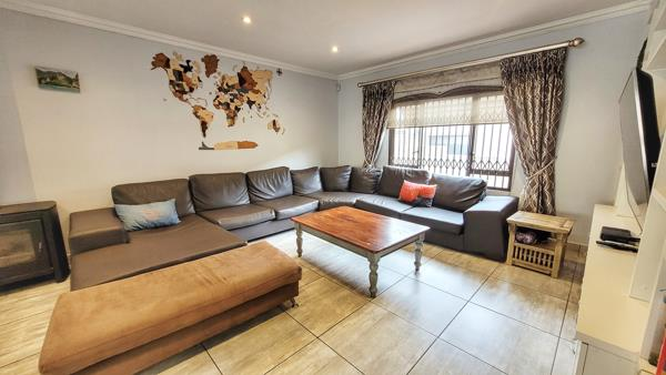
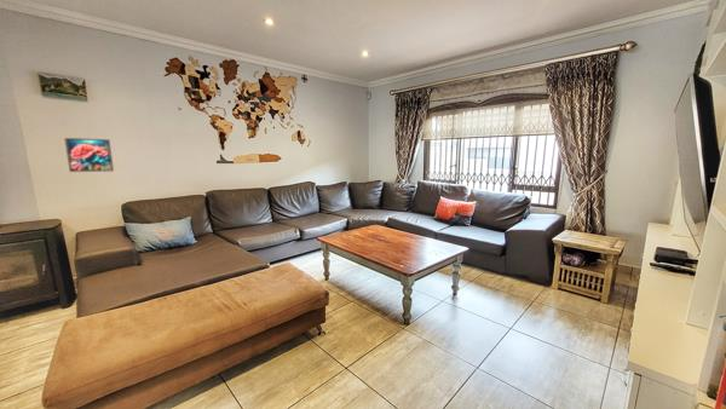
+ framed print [63,137,115,173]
